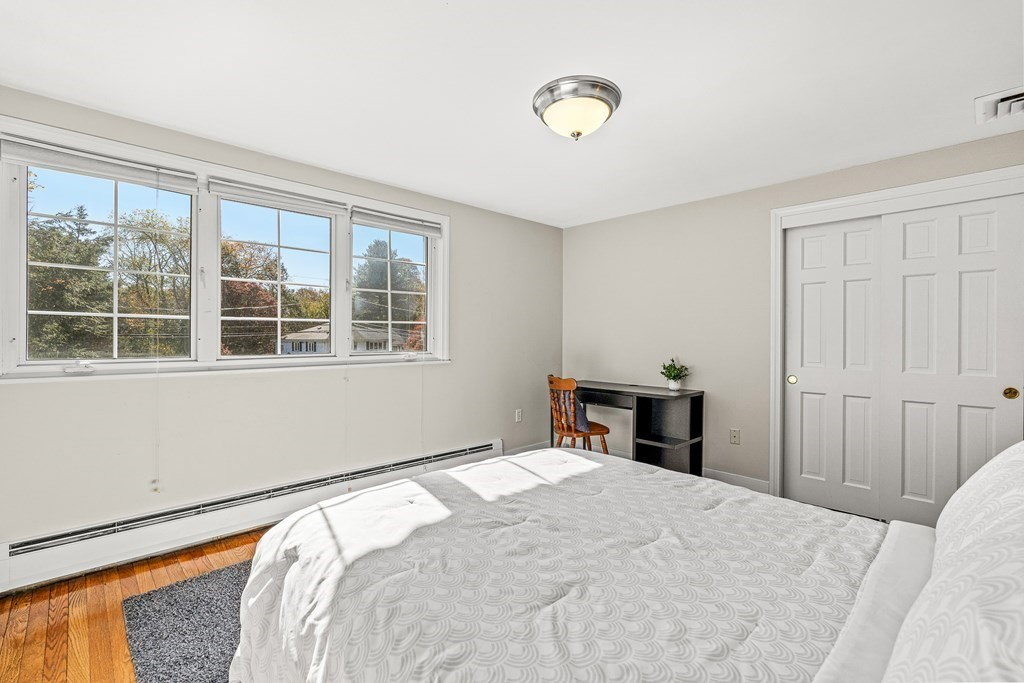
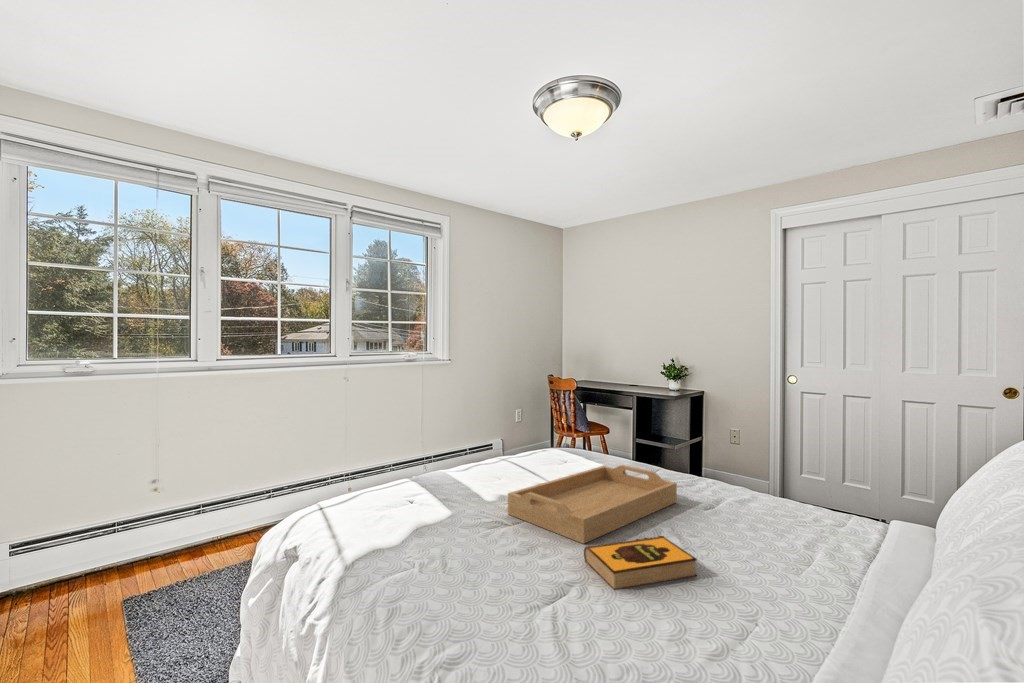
+ serving tray [507,464,678,545]
+ hardback book [583,535,698,591]
